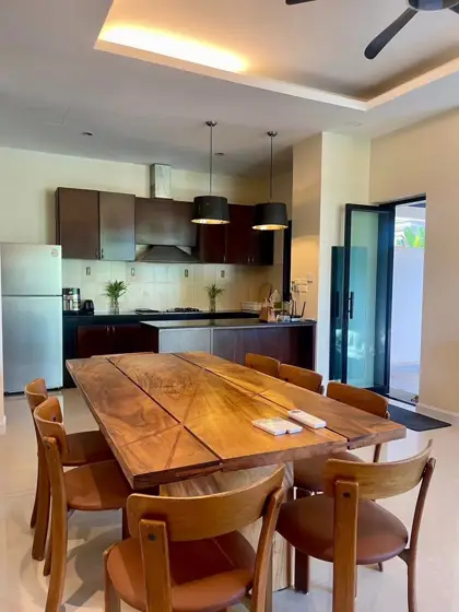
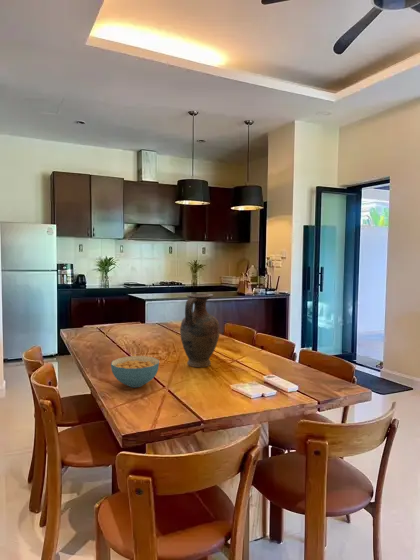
+ cereal bowl [110,355,160,388]
+ vase [179,293,221,368]
